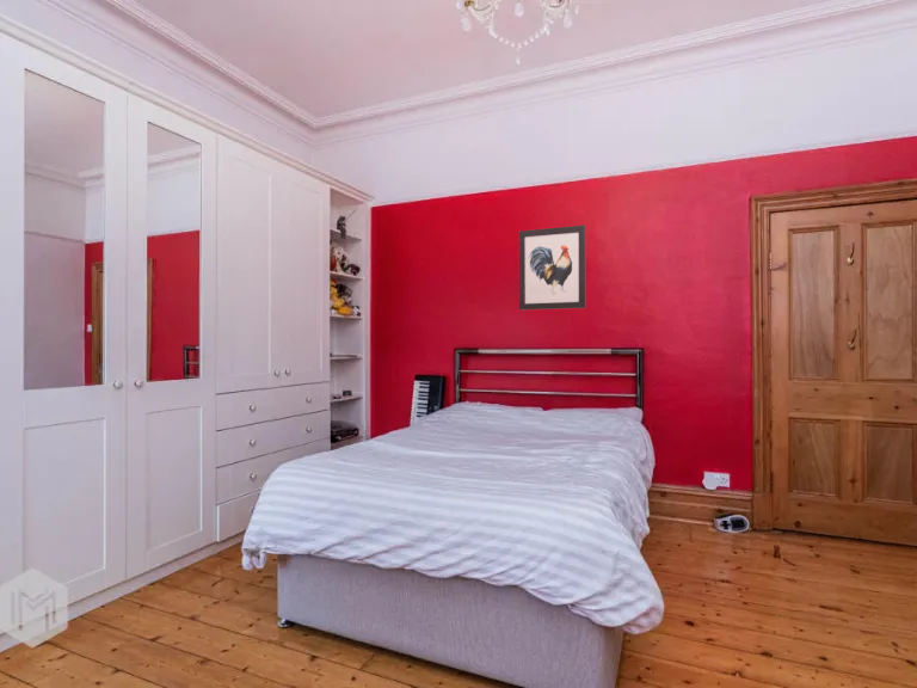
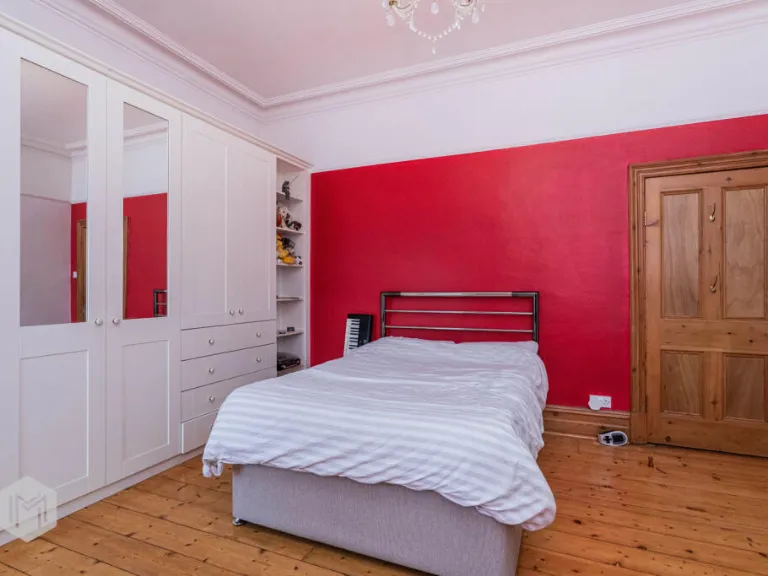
- wall art [518,225,586,311]
